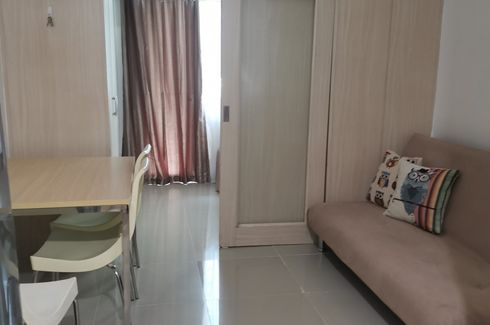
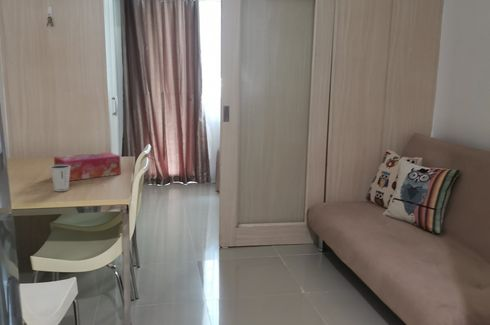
+ tissue box [53,151,122,182]
+ dixie cup [49,165,70,192]
